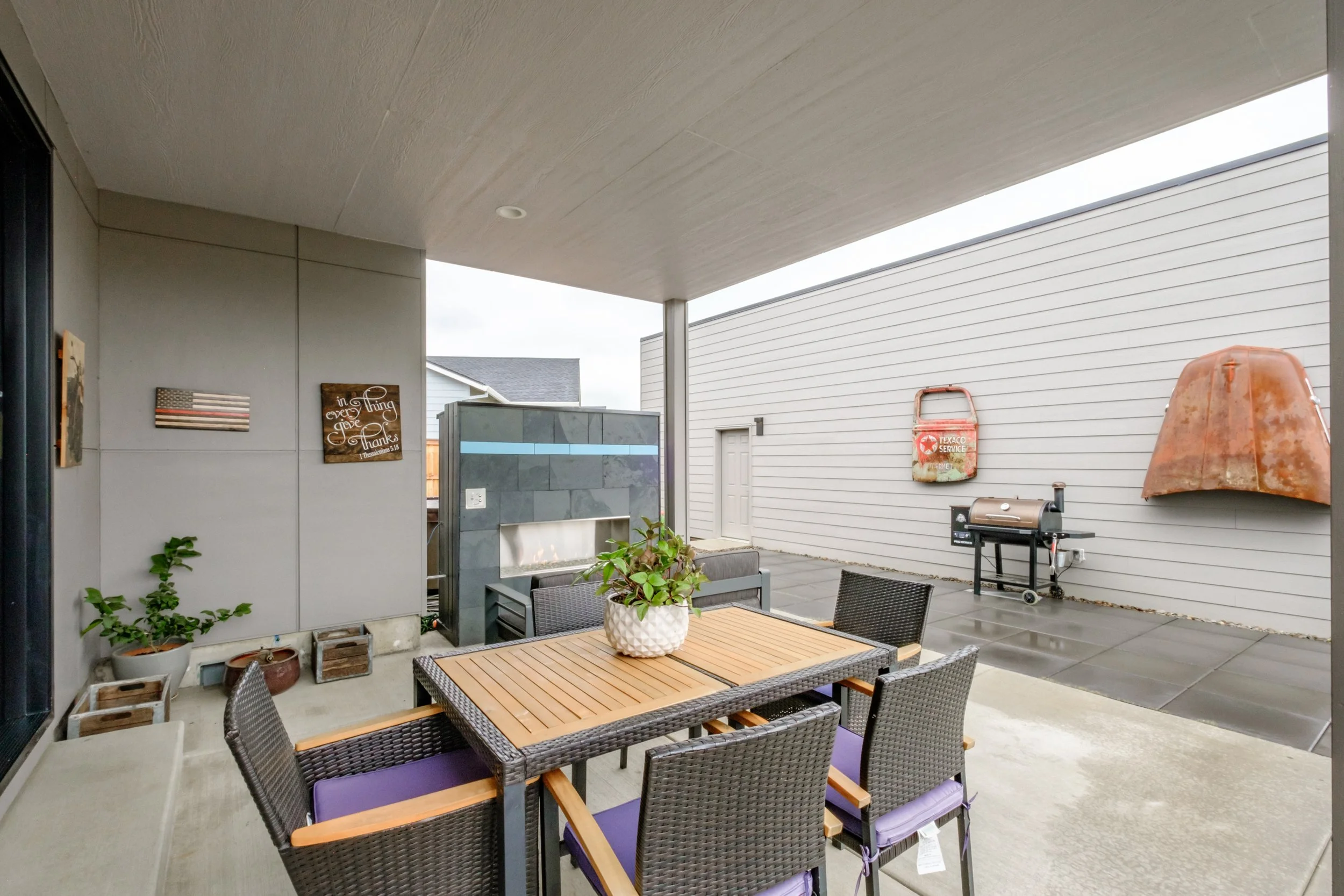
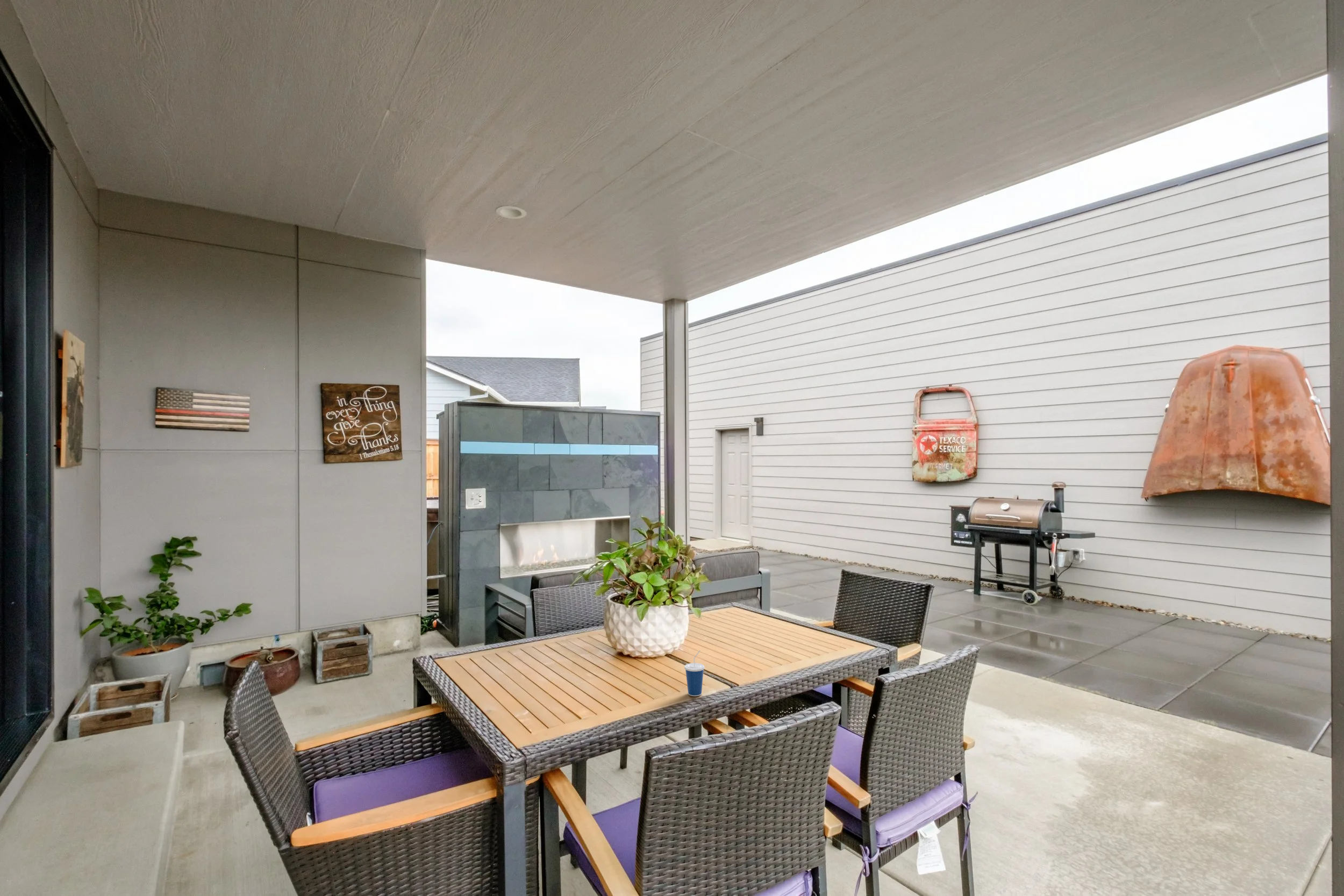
+ cup [684,650,705,697]
